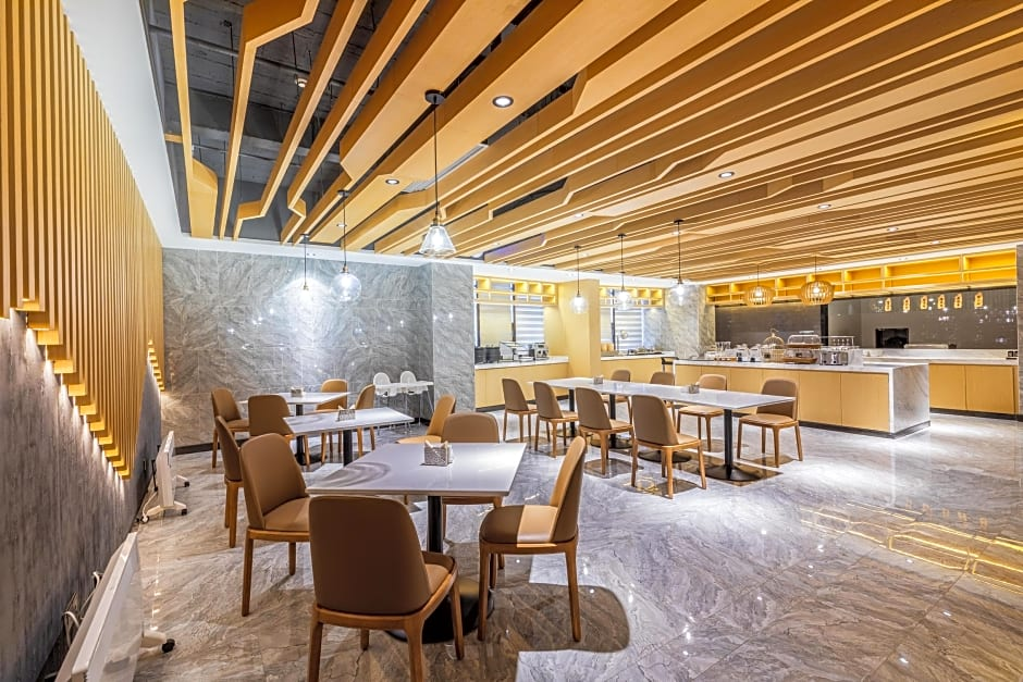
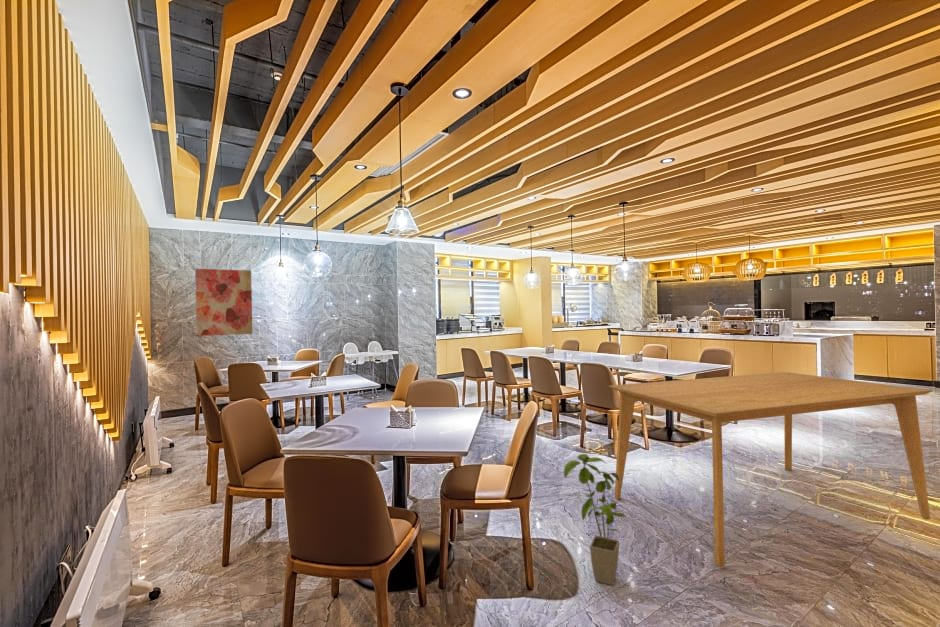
+ dining table [608,371,933,568]
+ house plant [563,453,627,586]
+ wall art [194,268,254,337]
